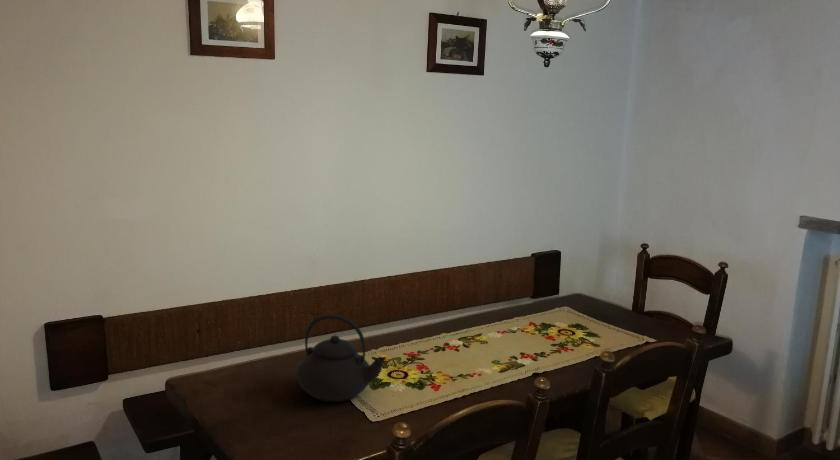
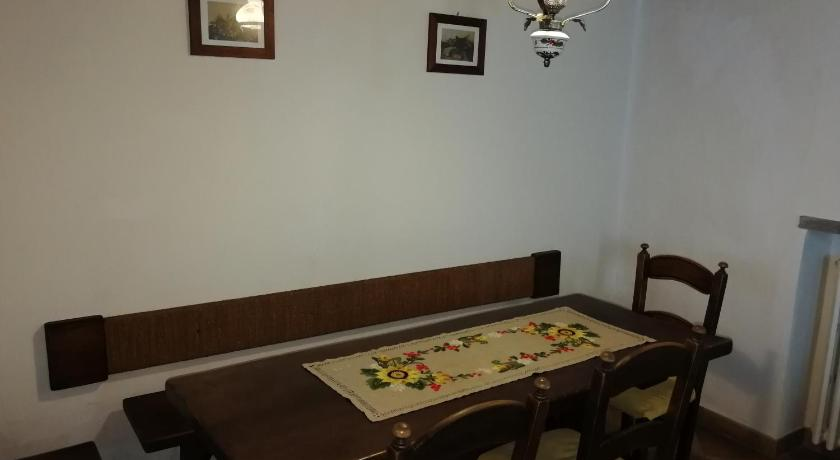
- teapot [296,314,387,403]
